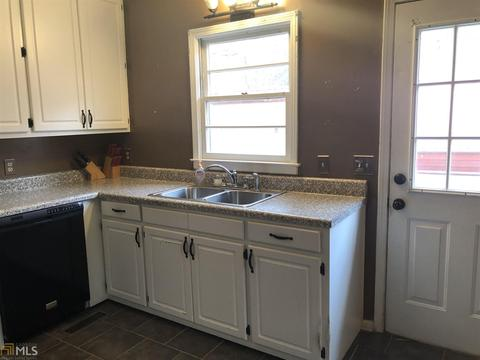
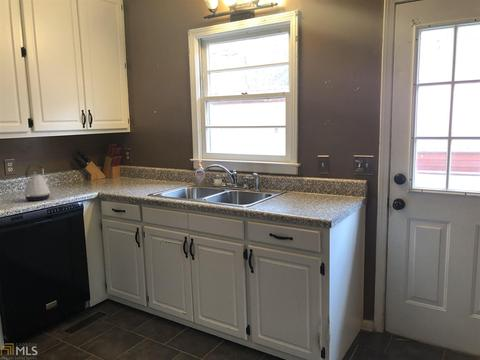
+ kettle [23,162,51,202]
